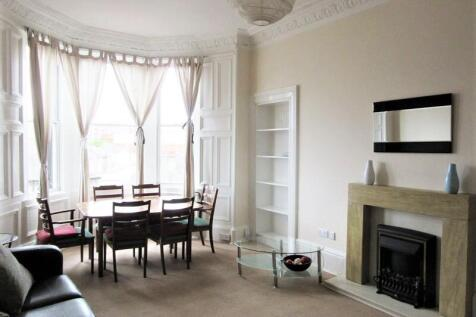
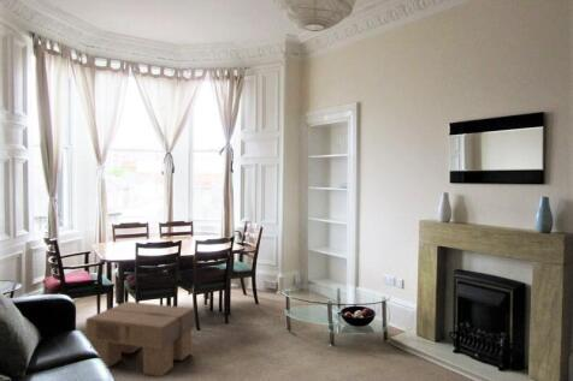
+ footstool [84,300,196,377]
